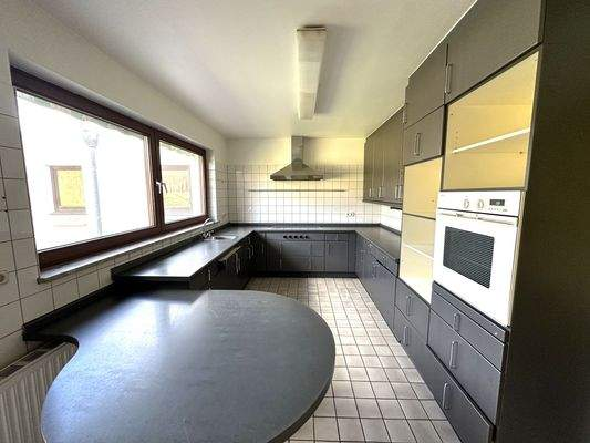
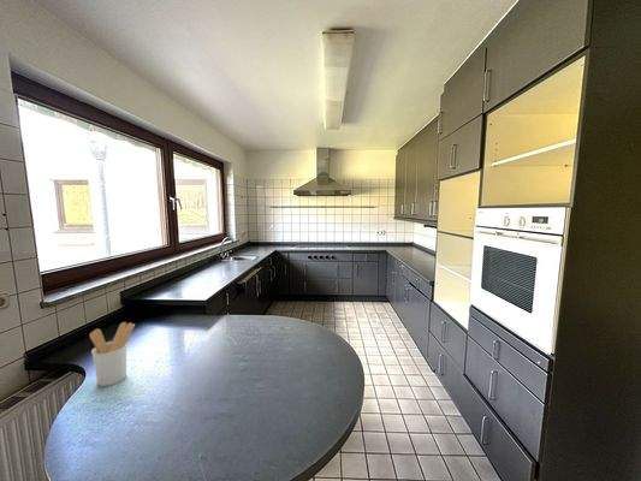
+ utensil holder [88,321,136,387]
